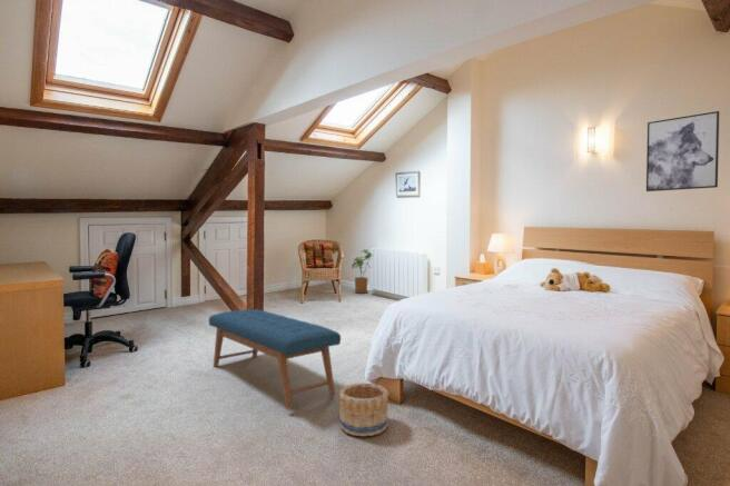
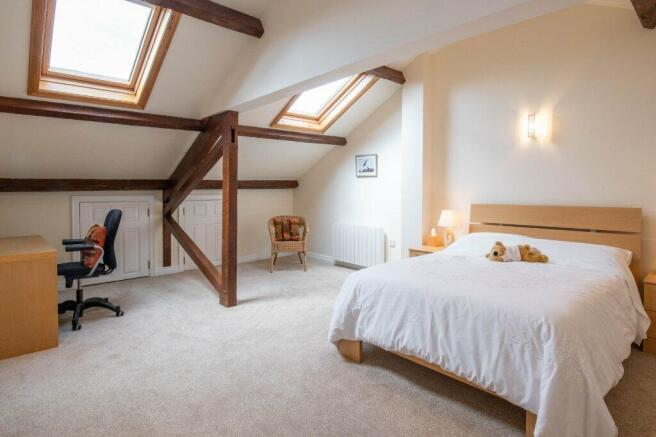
- bench [208,308,342,410]
- house plant [351,248,373,295]
- basket [338,381,389,437]
- wall art [645,110,720,192]
